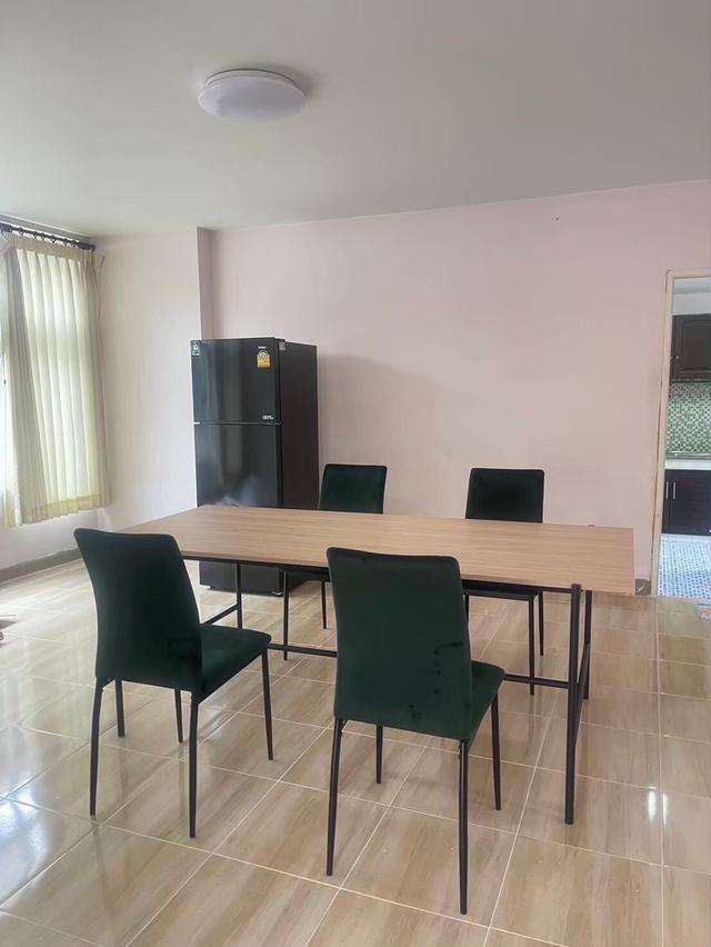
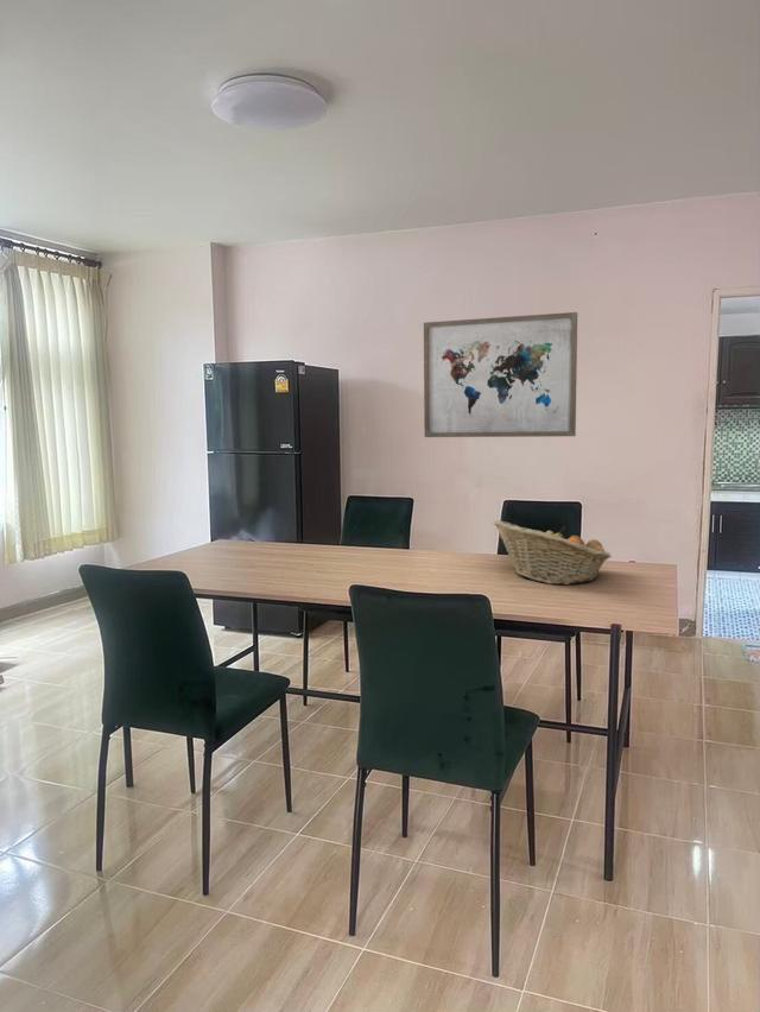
+ wall art [423,311,578,438]
+ fruit basket [492,519,613,586]
